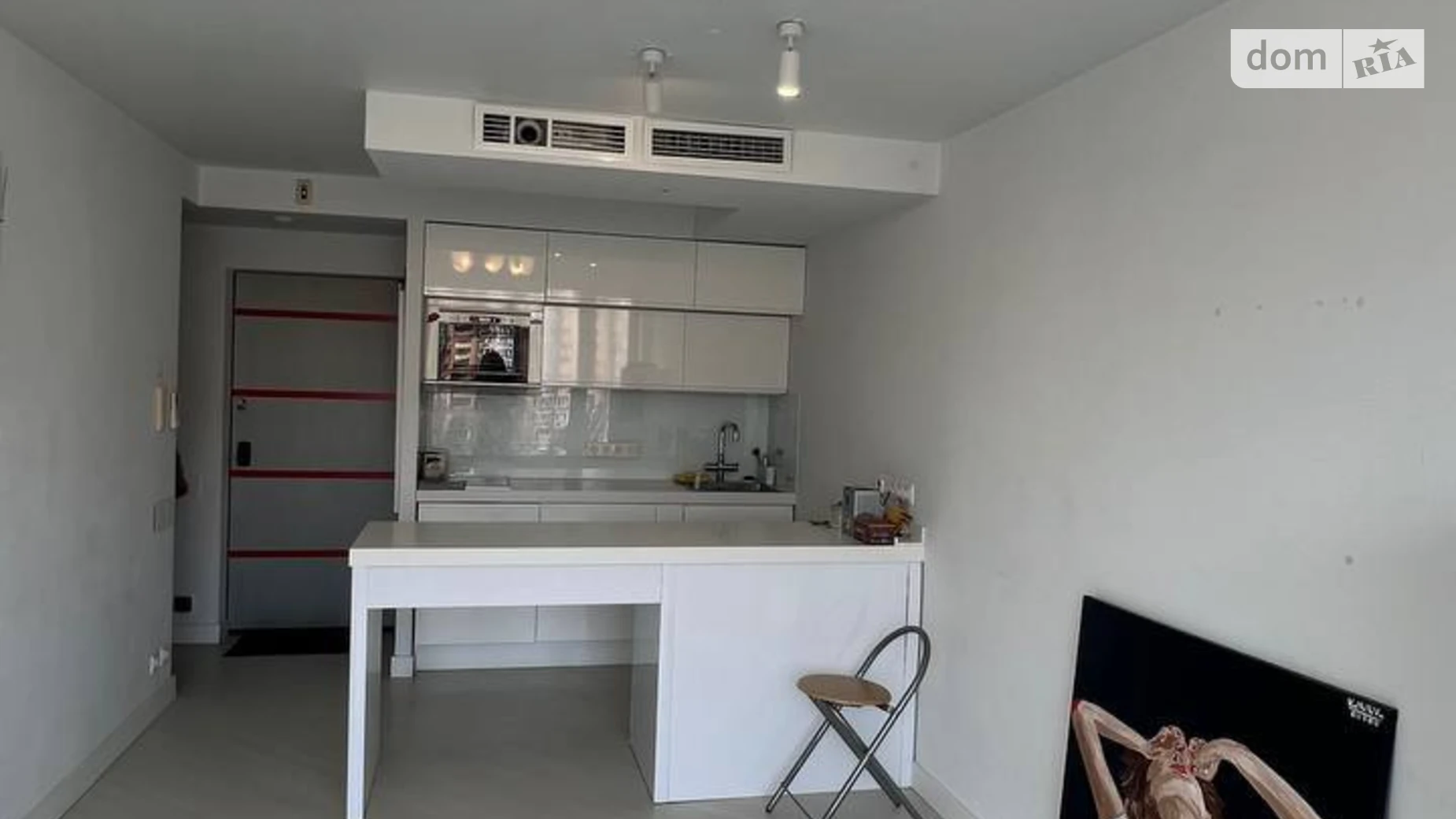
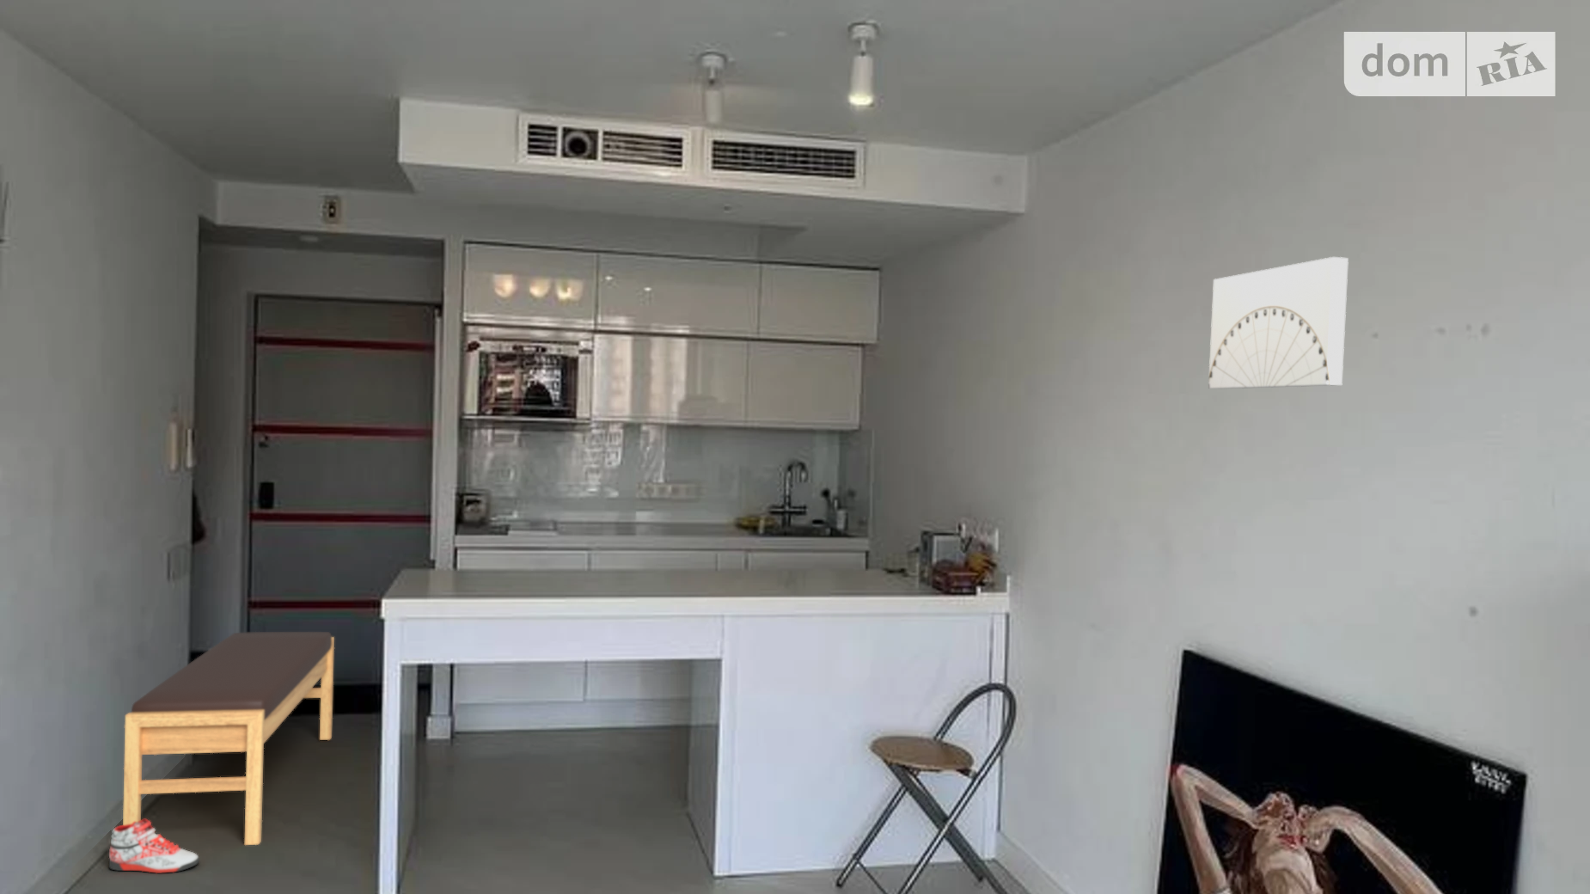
+ sneaker [108,819,200,874]
+ bench [122,631,335,846]
+ wall art [1208,257,1350,390]
